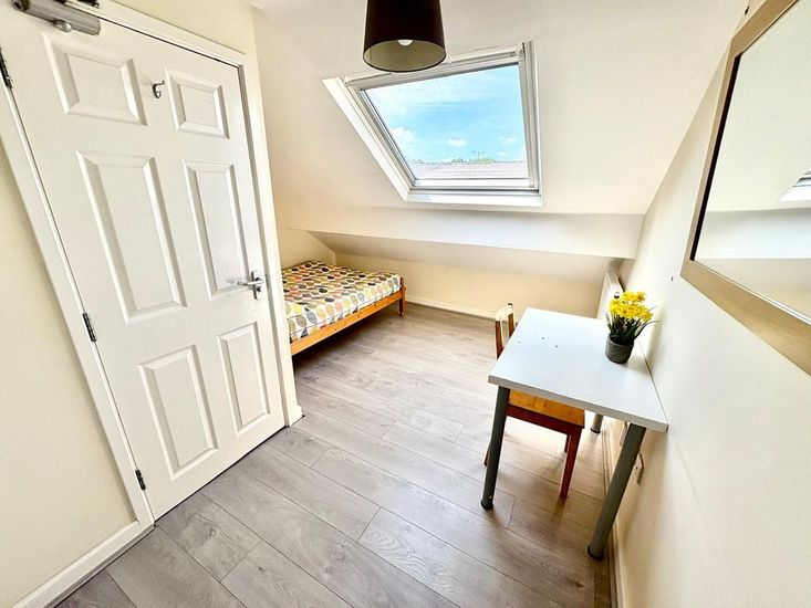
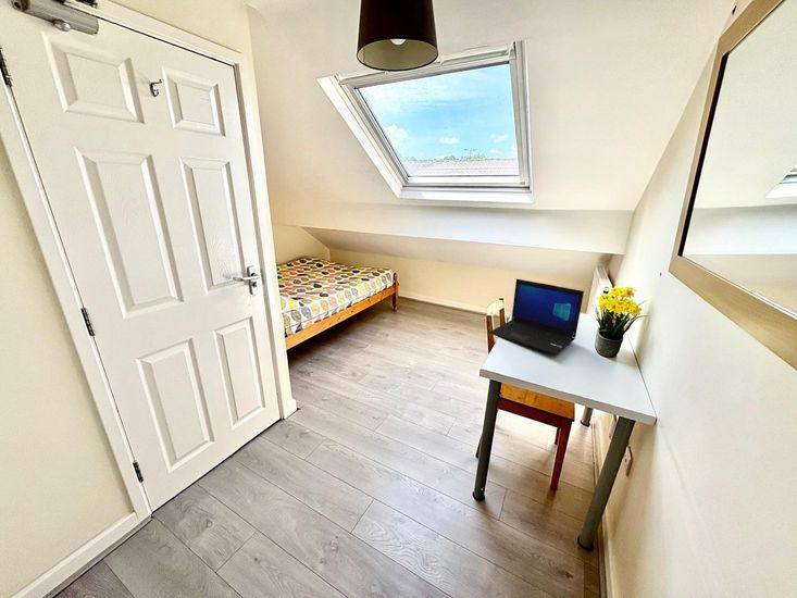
+ laptop [488,278,585,357]
